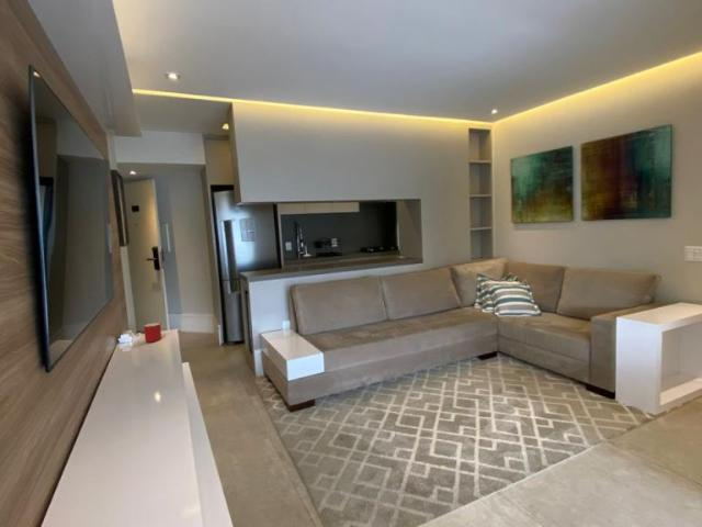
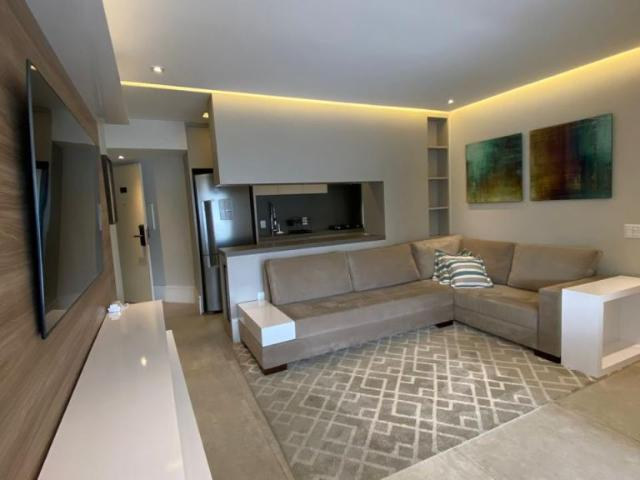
- mug [143,322,162,344]
